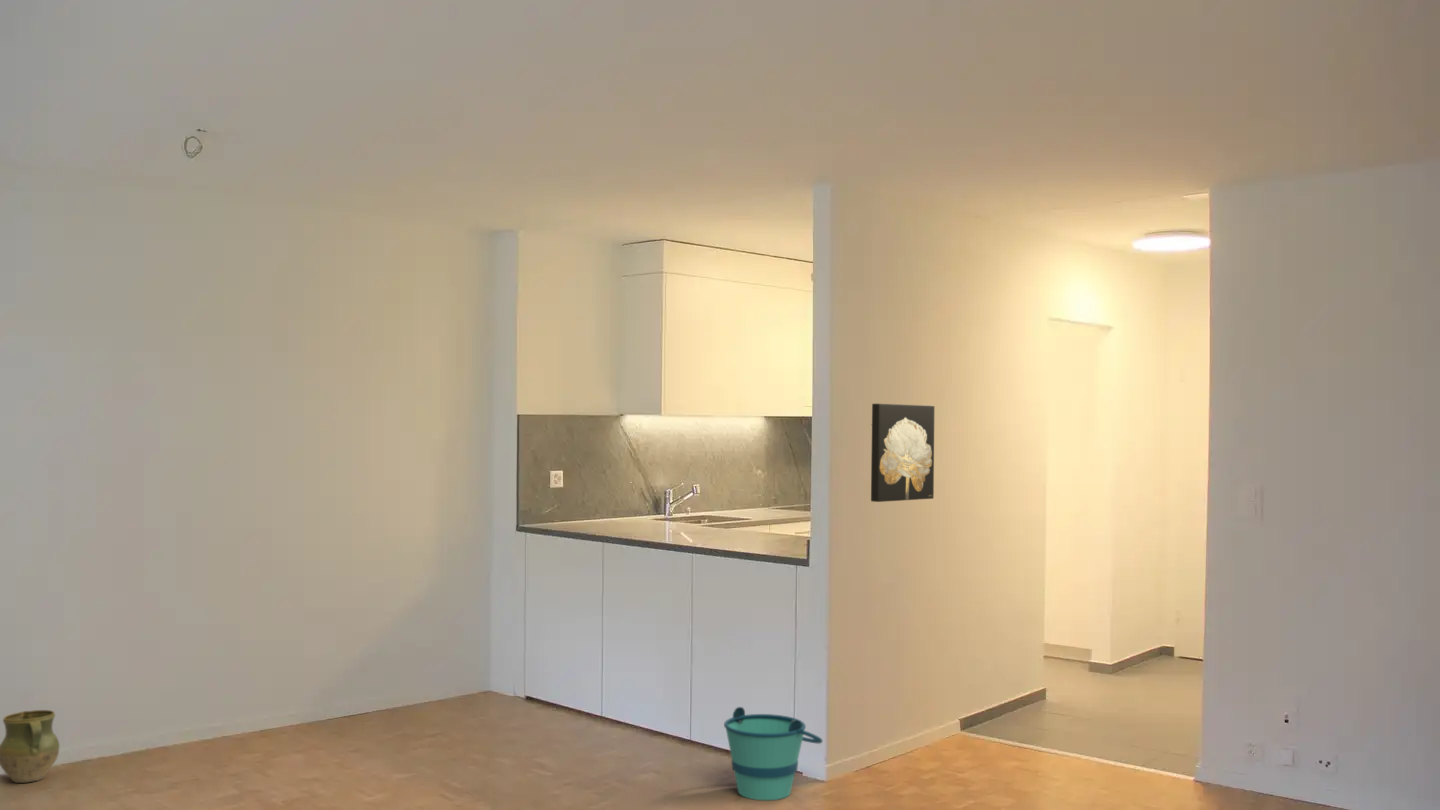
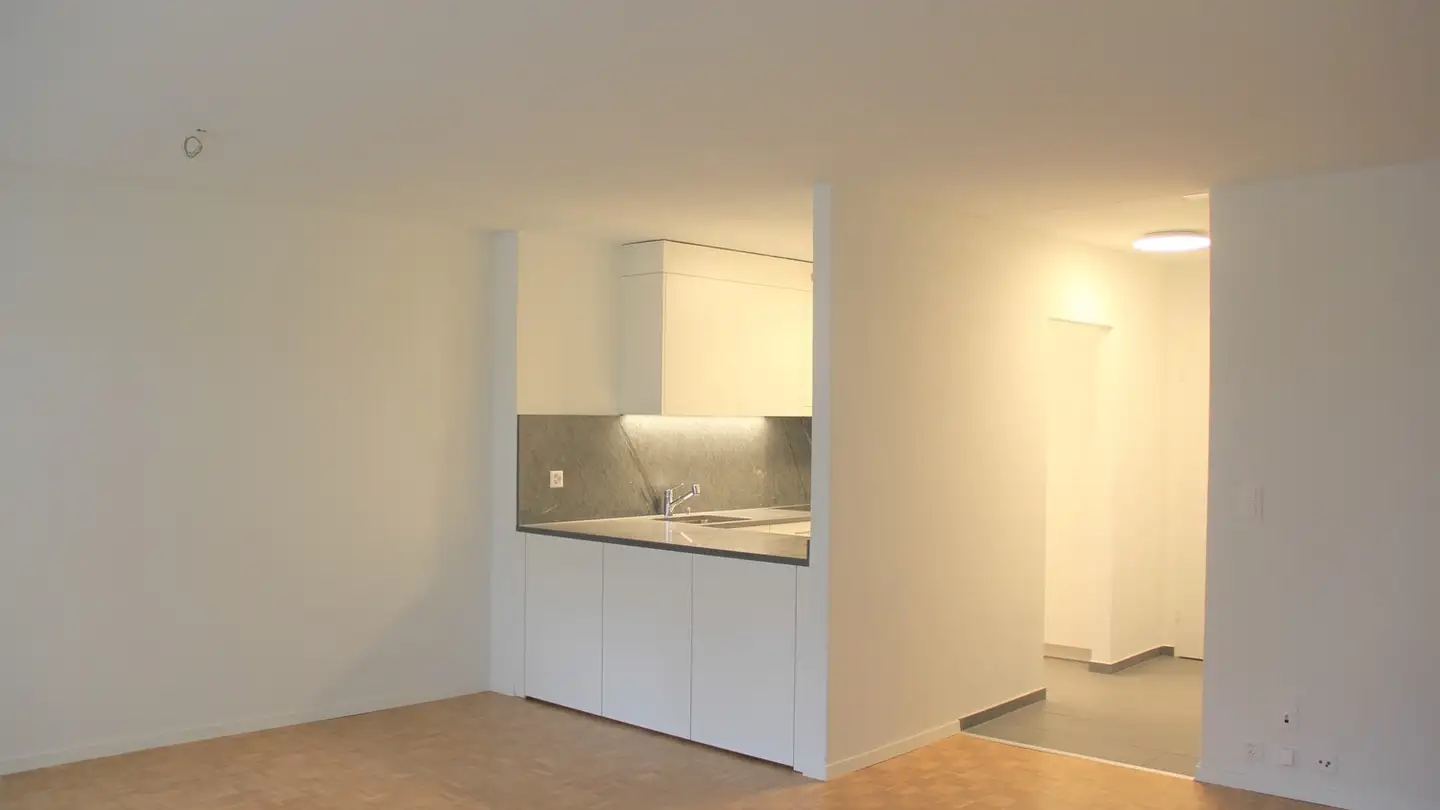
- ceramic jug [0,709,60,784]
- bucket [723,706,823,801]
- wall art [870,403,936,503]
